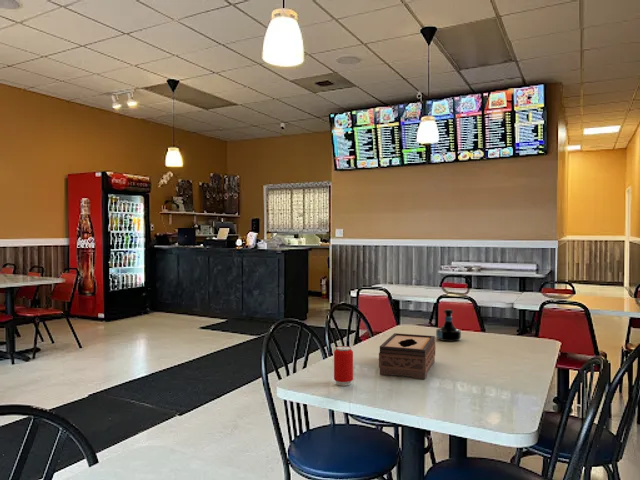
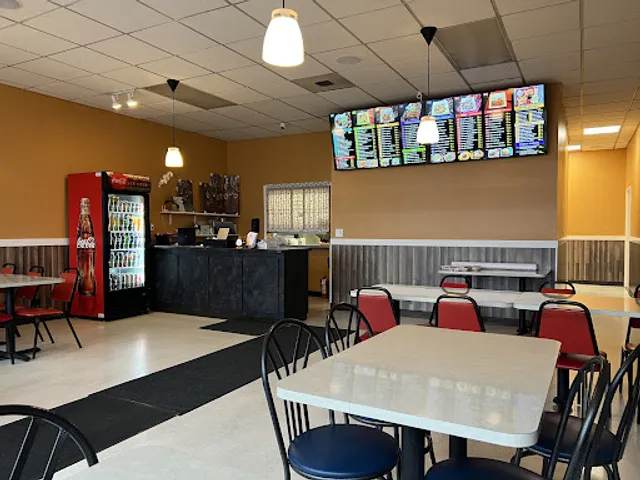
- beverage can [333,345,354,387]
- tequila bottle [435,308,462,342]
- tissue box [378,332,436,380]
